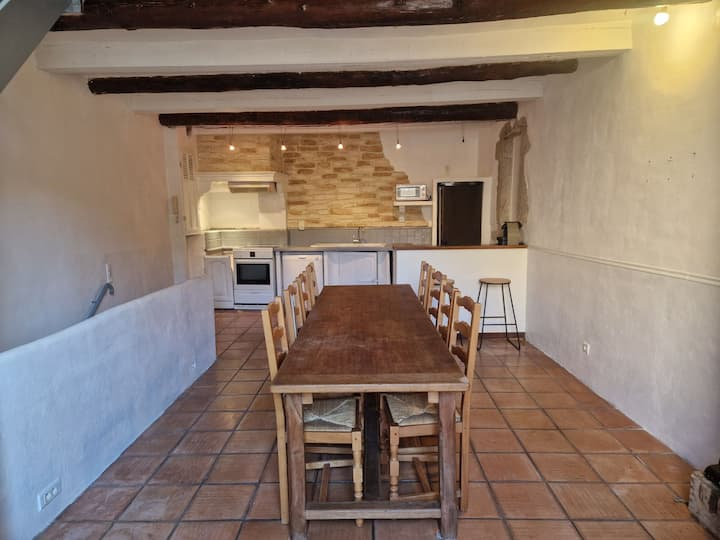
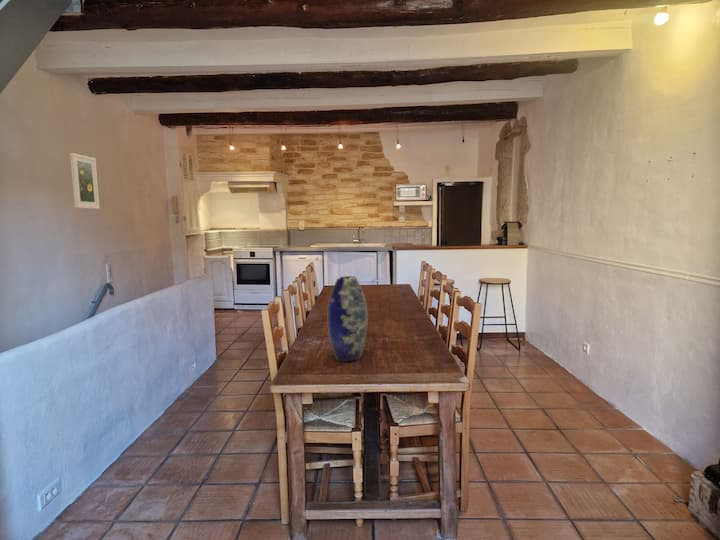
+ vase [327,275,368,363]
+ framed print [69,152,101,210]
